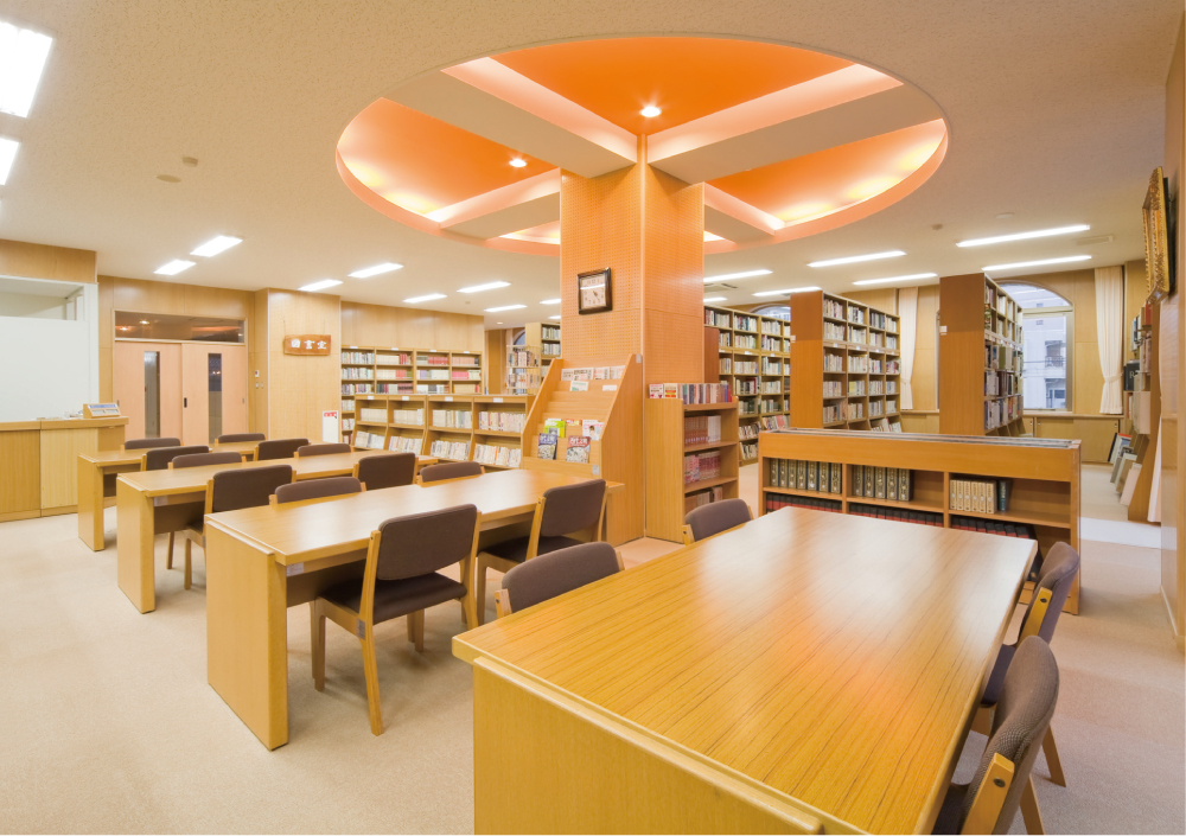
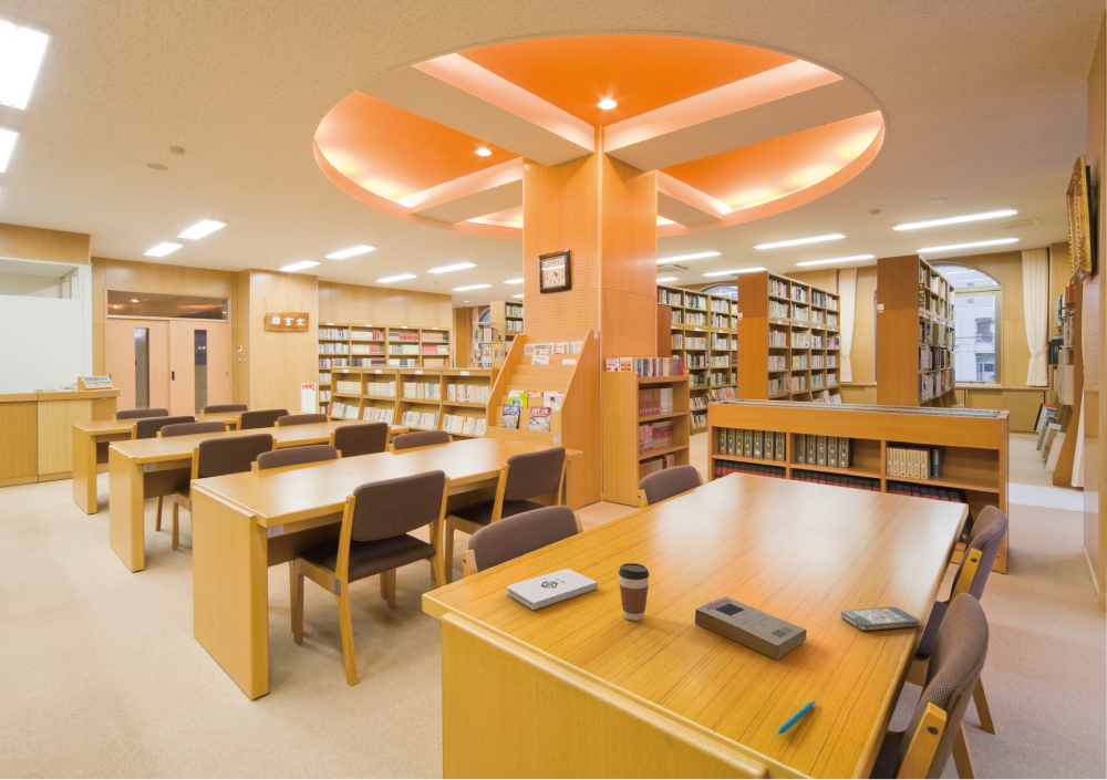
+ notepad [506,568,599,611]
+ coffee cup [618,562,650,622]
+ smartphone [840,606,921,632]
+ book [694,595,808,661]
+ pen [776,700,816,736]
